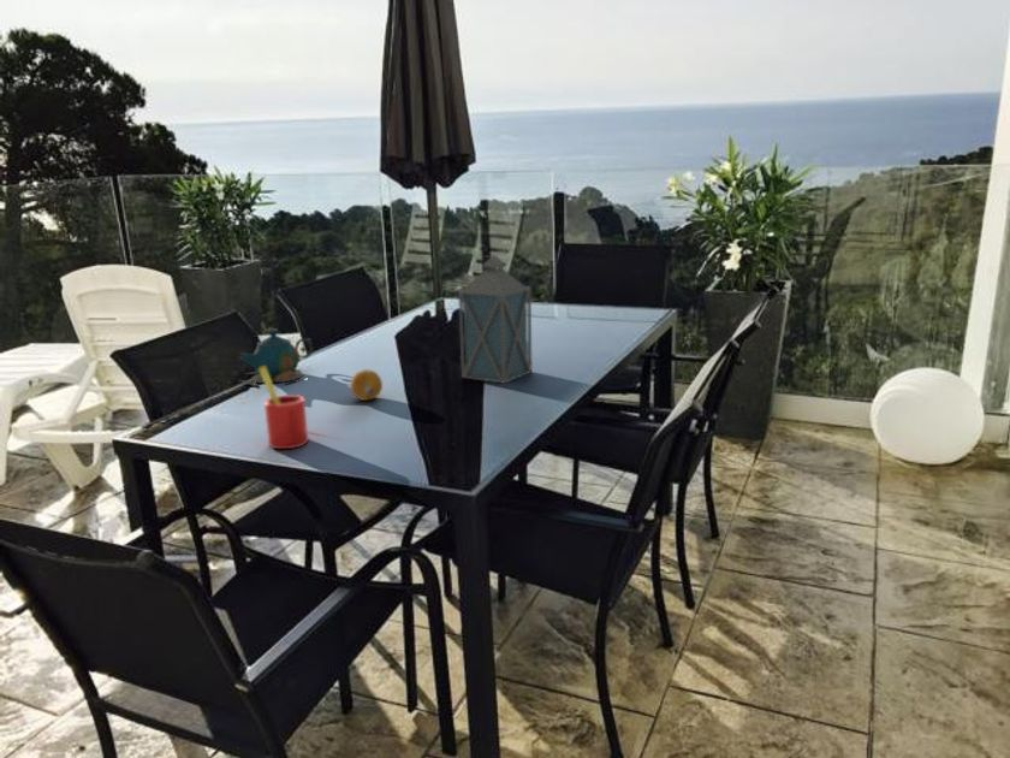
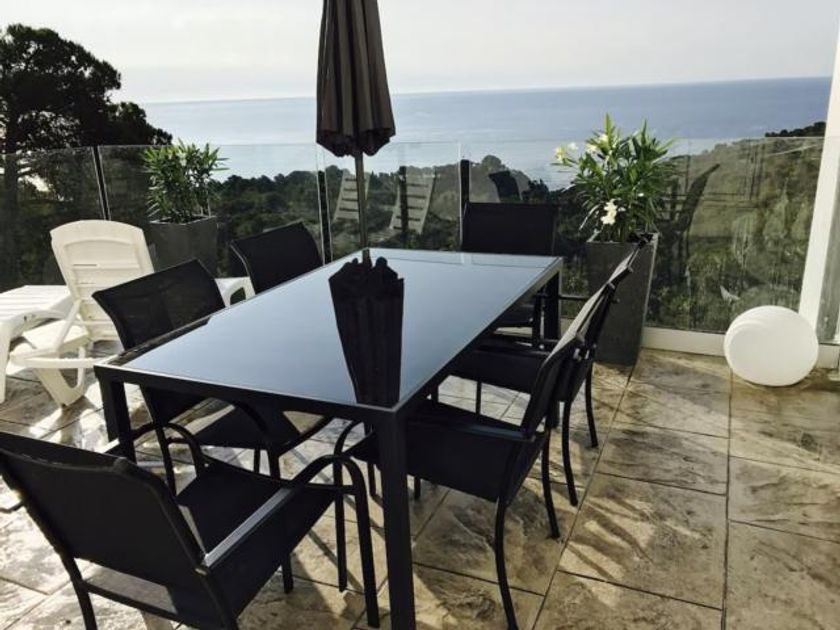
- teapot [237,327,314,387]
- lantern [457,254,533,385]
- straw [259,367,309,450]
- fruit [349,368,384,402]
